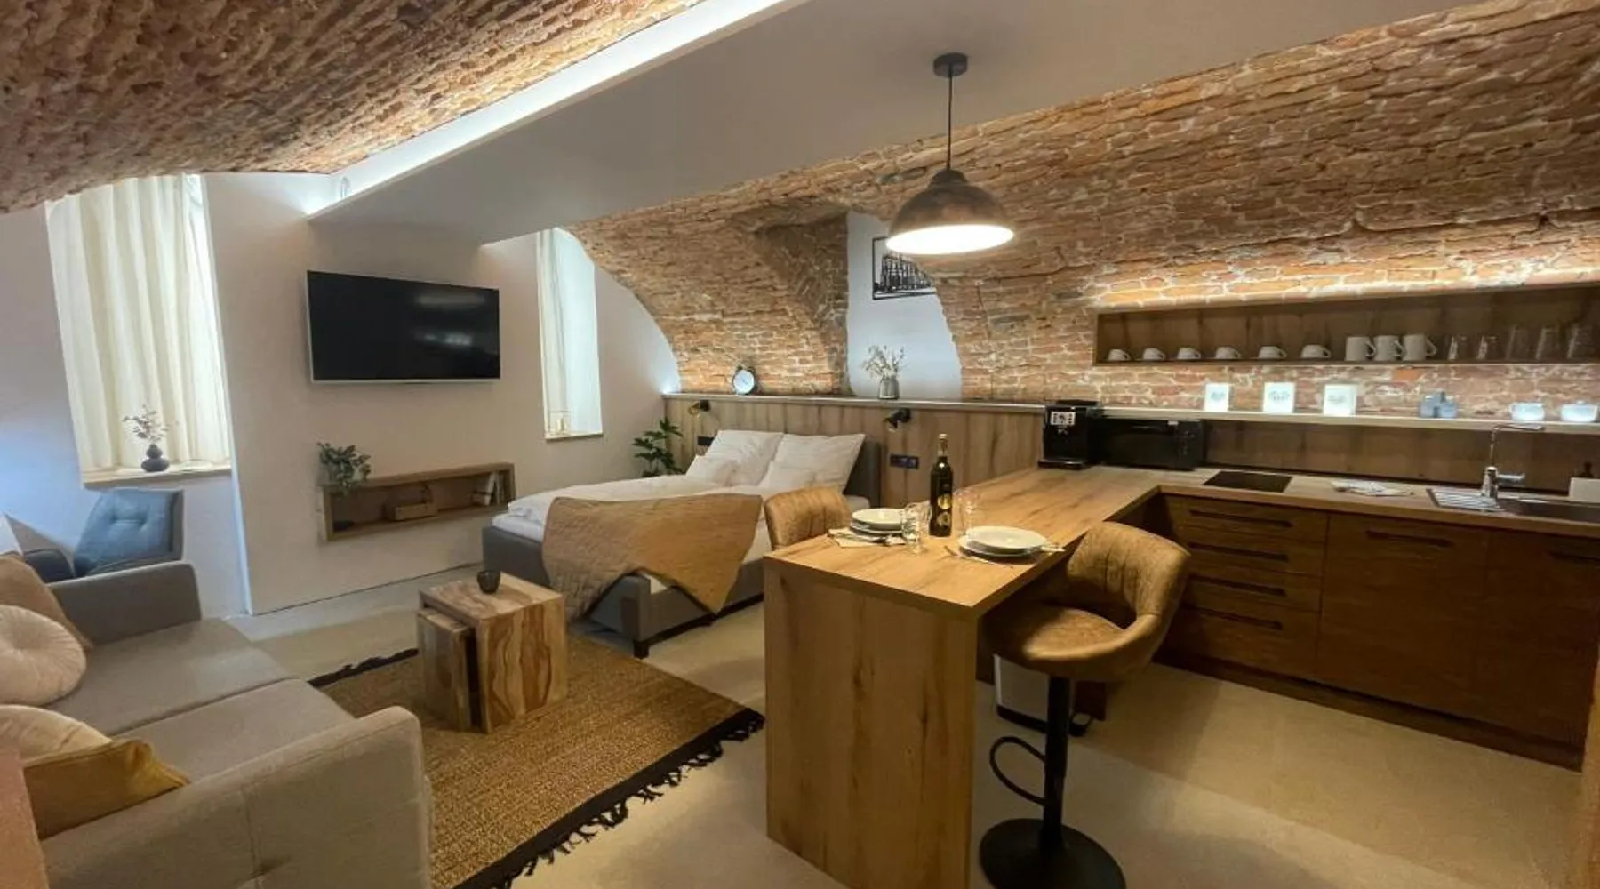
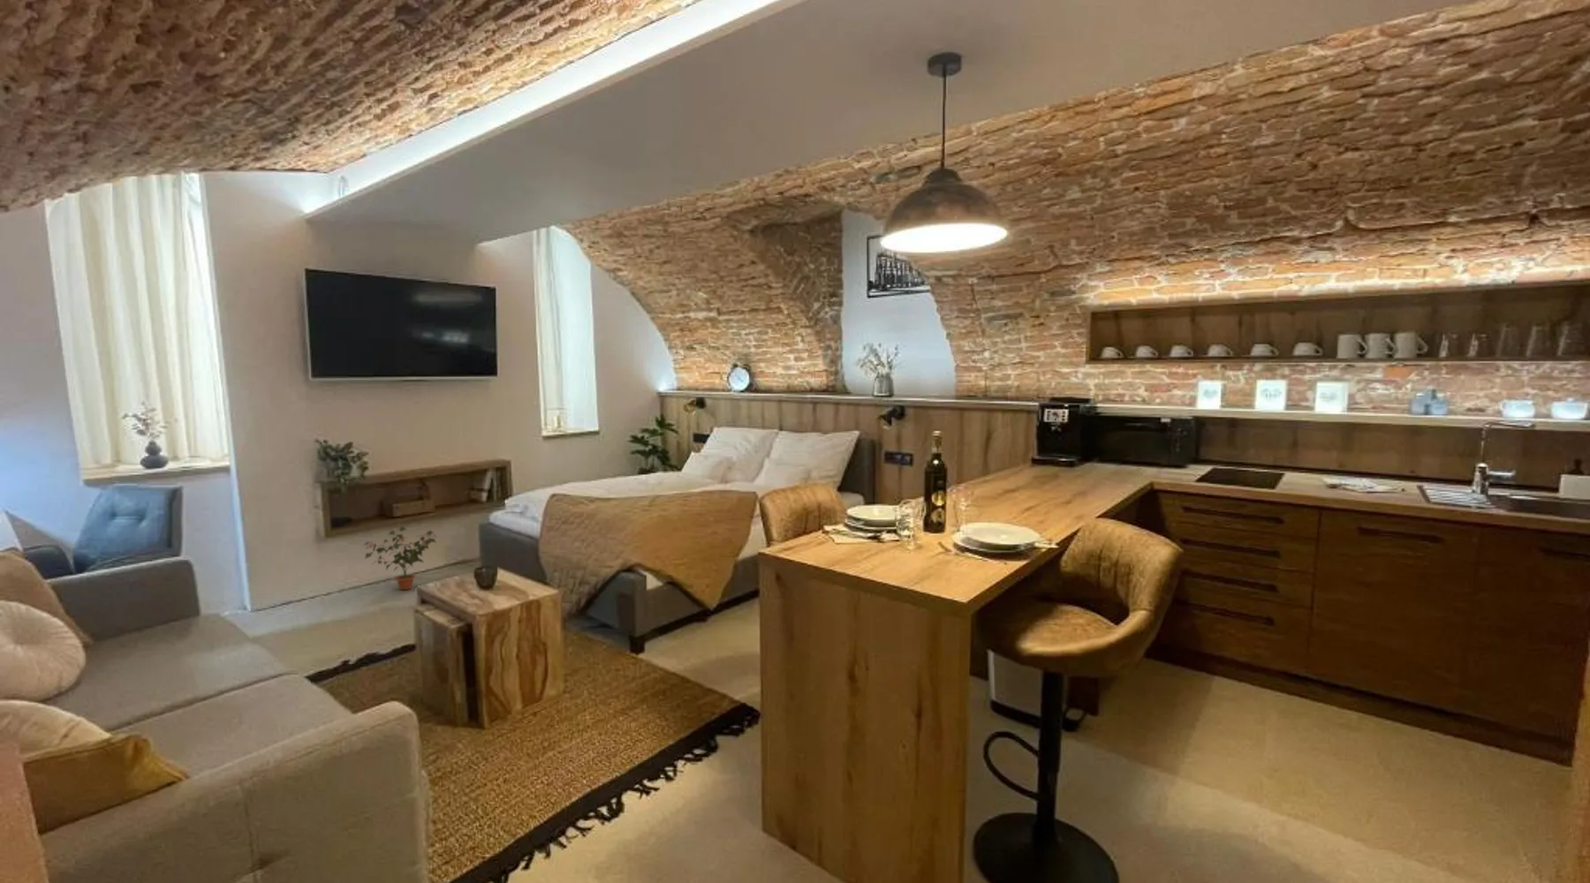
+ potted plant [362,525,437,590]
